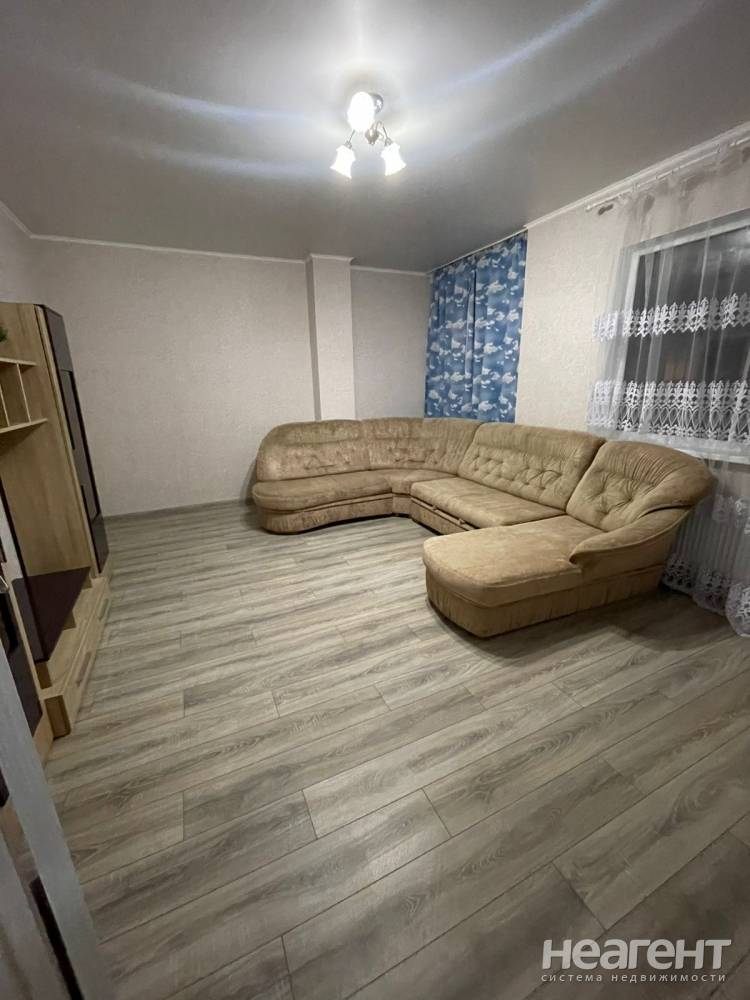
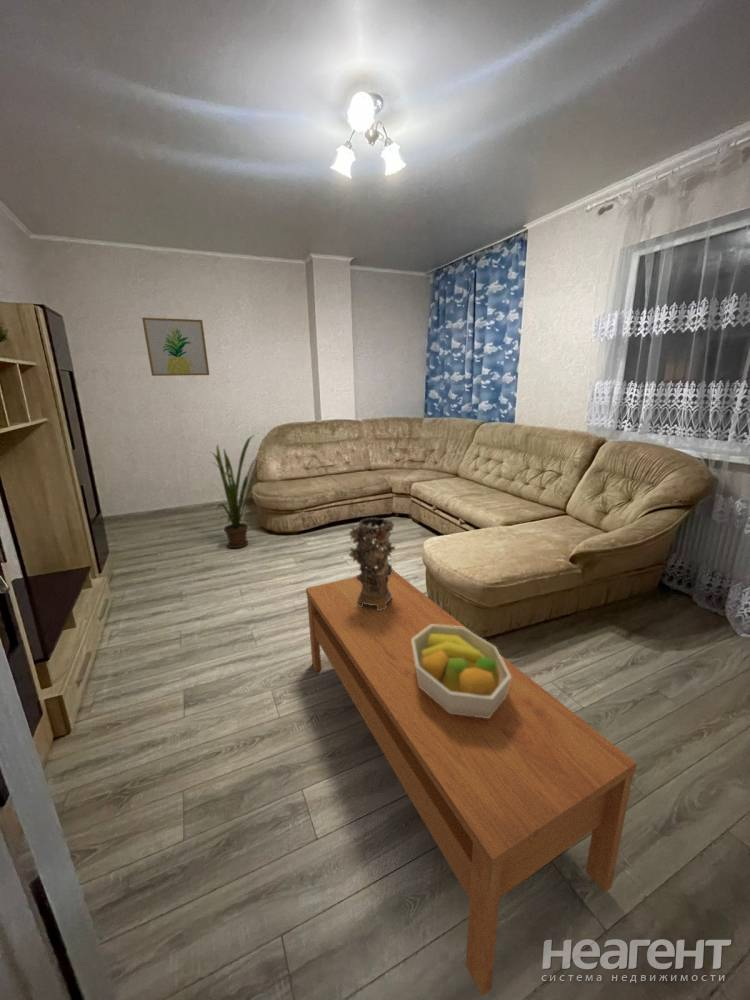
+ coffee table [305,568,638,997]
+ fruit bowl [412,625,511,718]
+ wall art [141,317,210,377]
+ house plant [210,434,265,549]
+ decorative vase [348,517,396,610]
